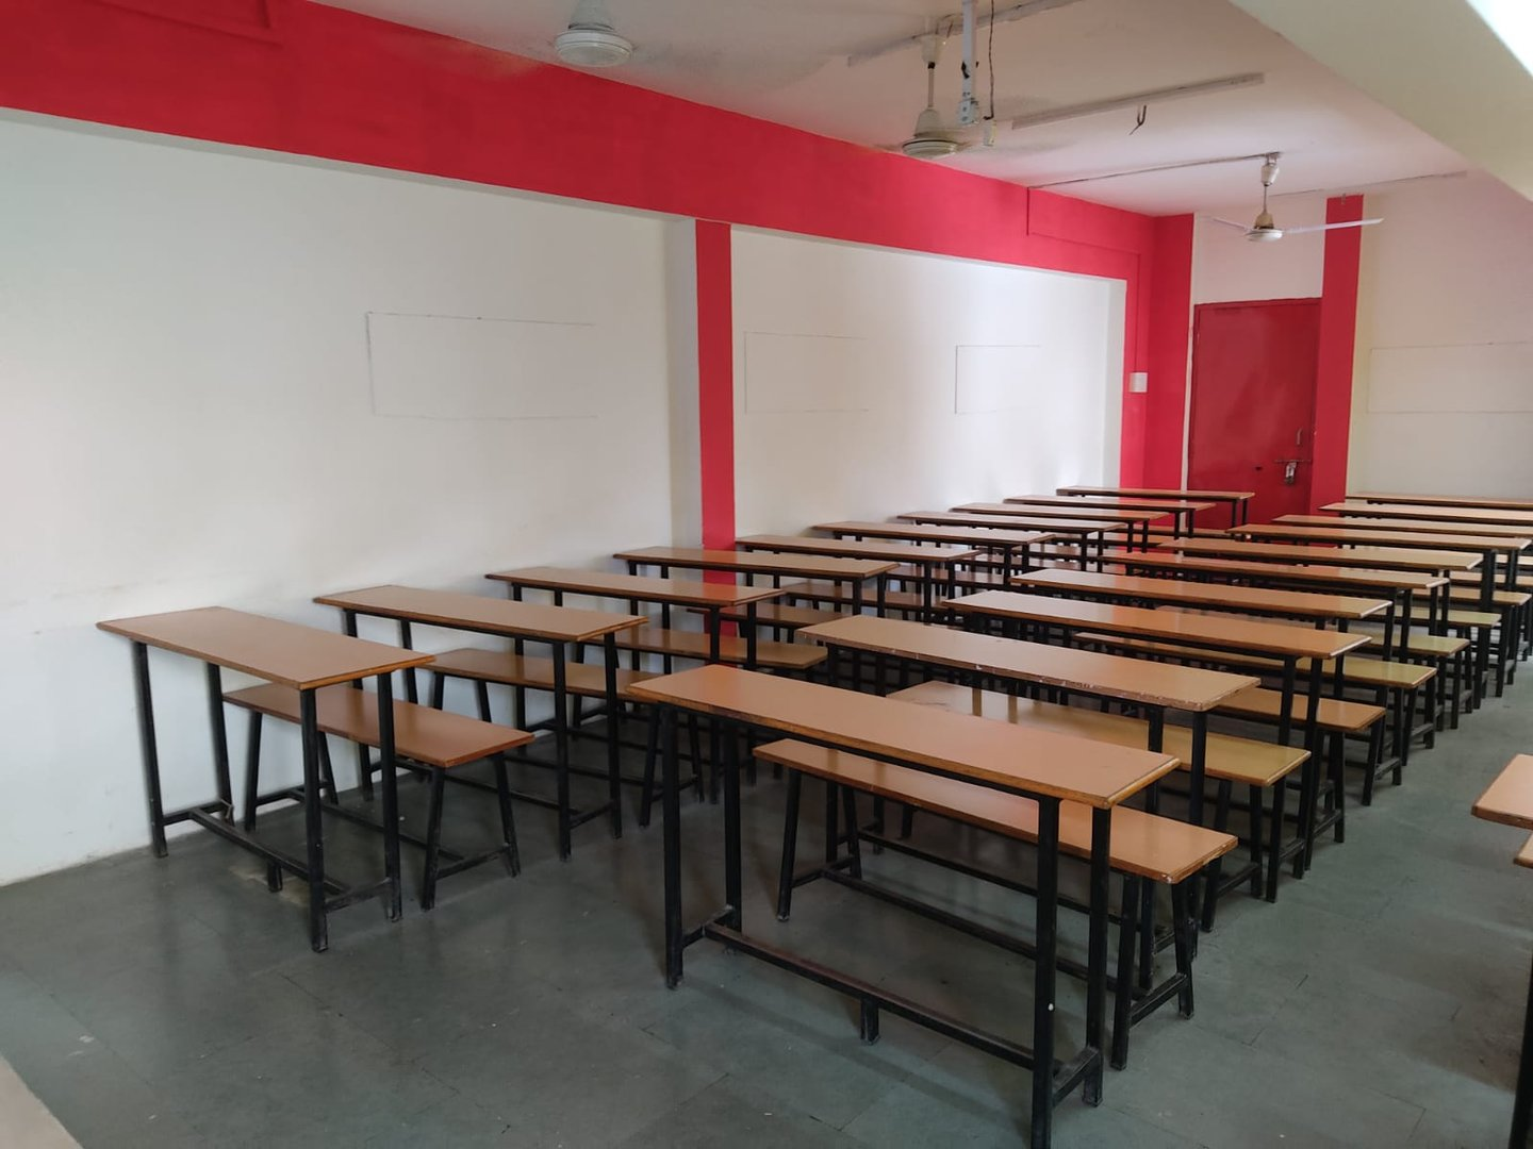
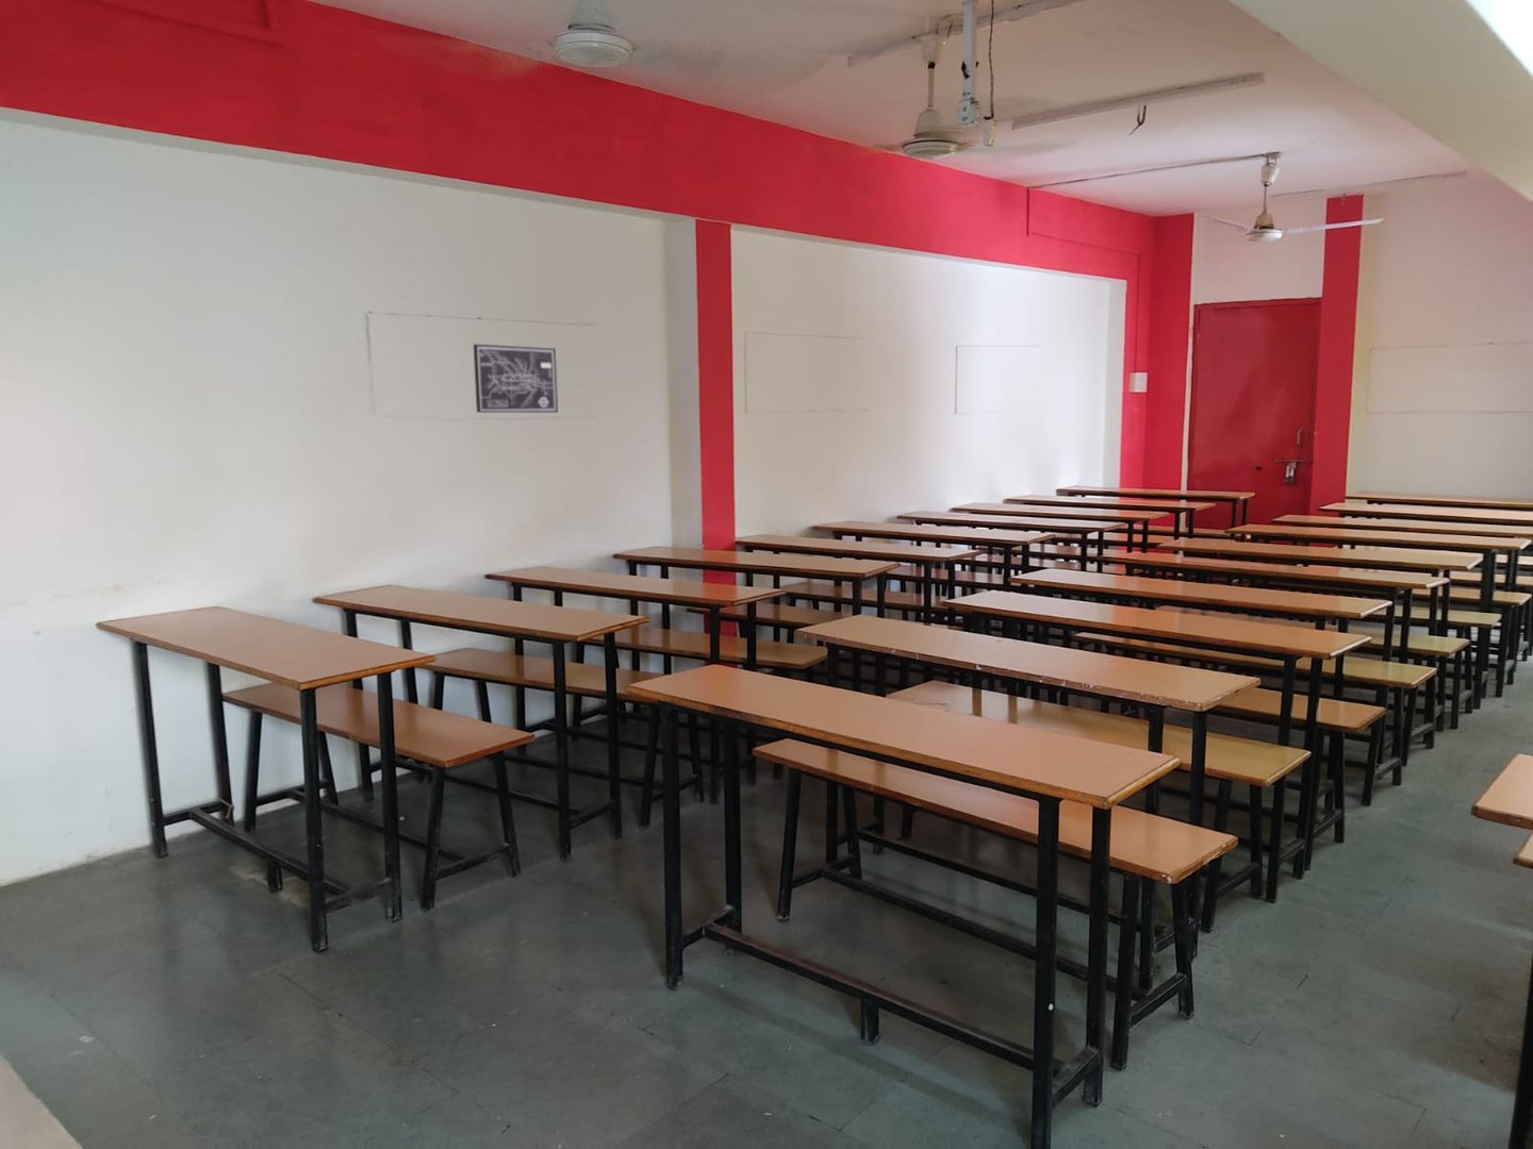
+ wall art [473,343,559,414]
